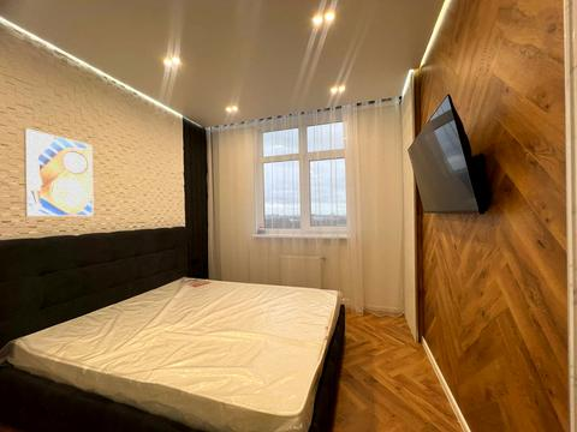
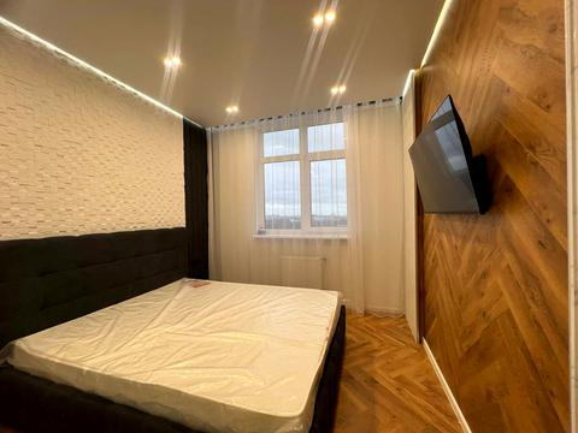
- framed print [23,127,95,217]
